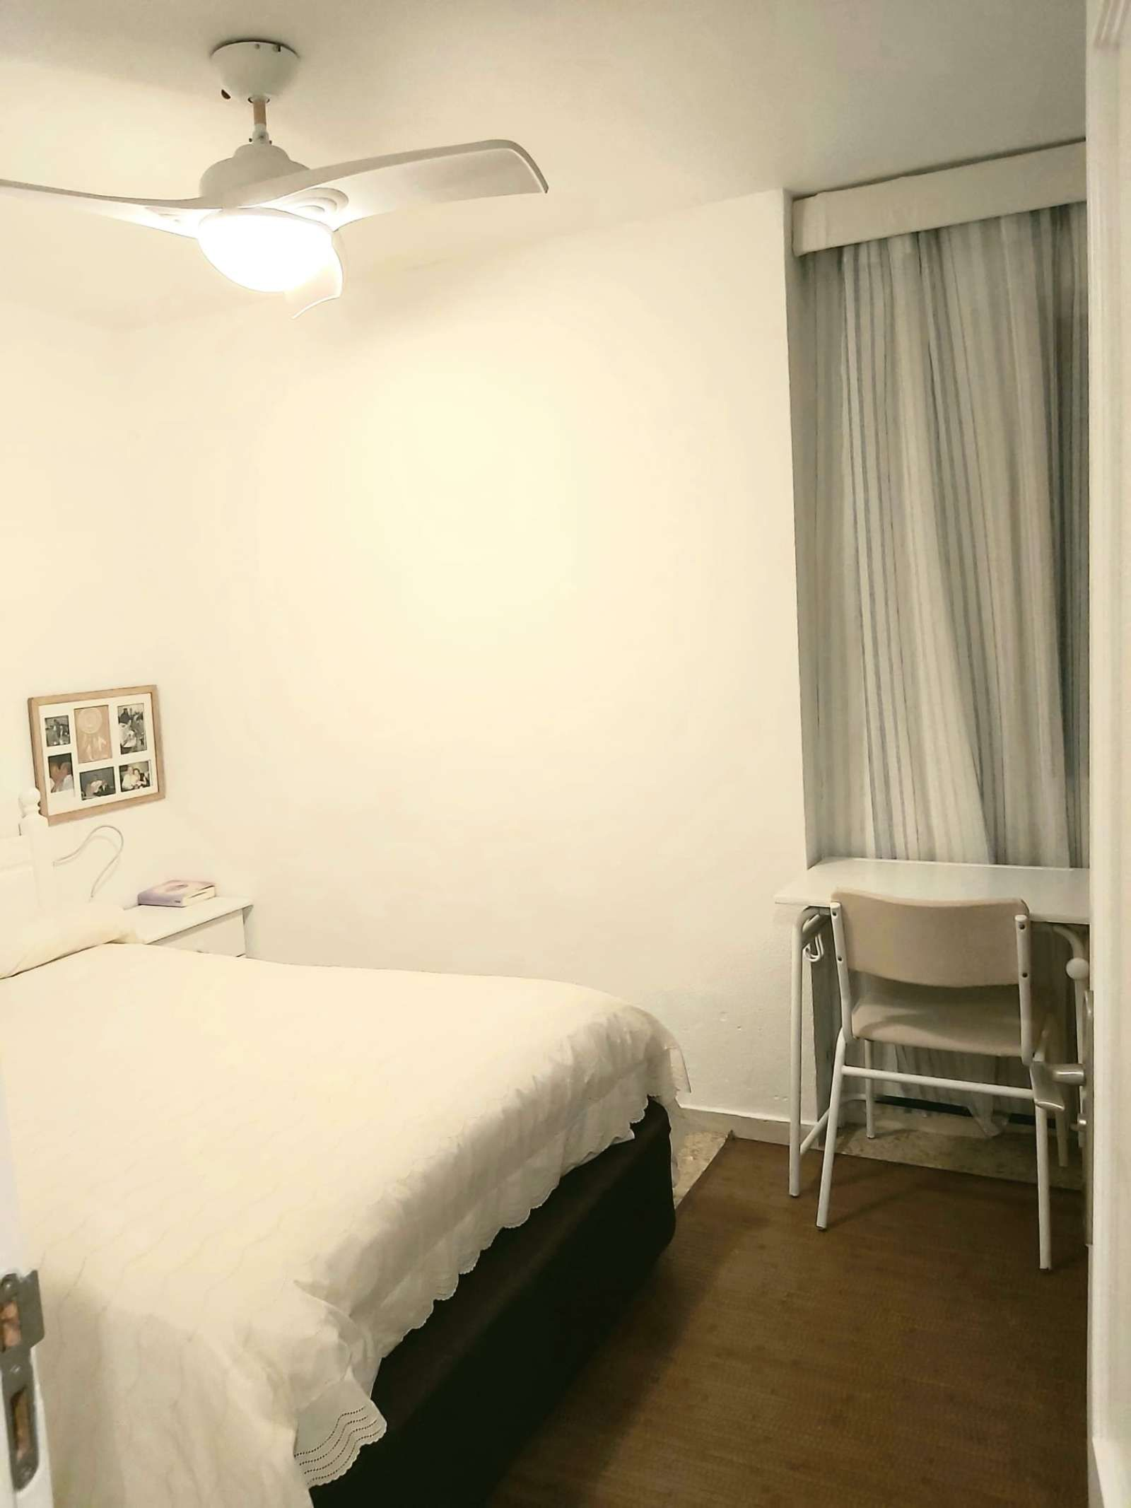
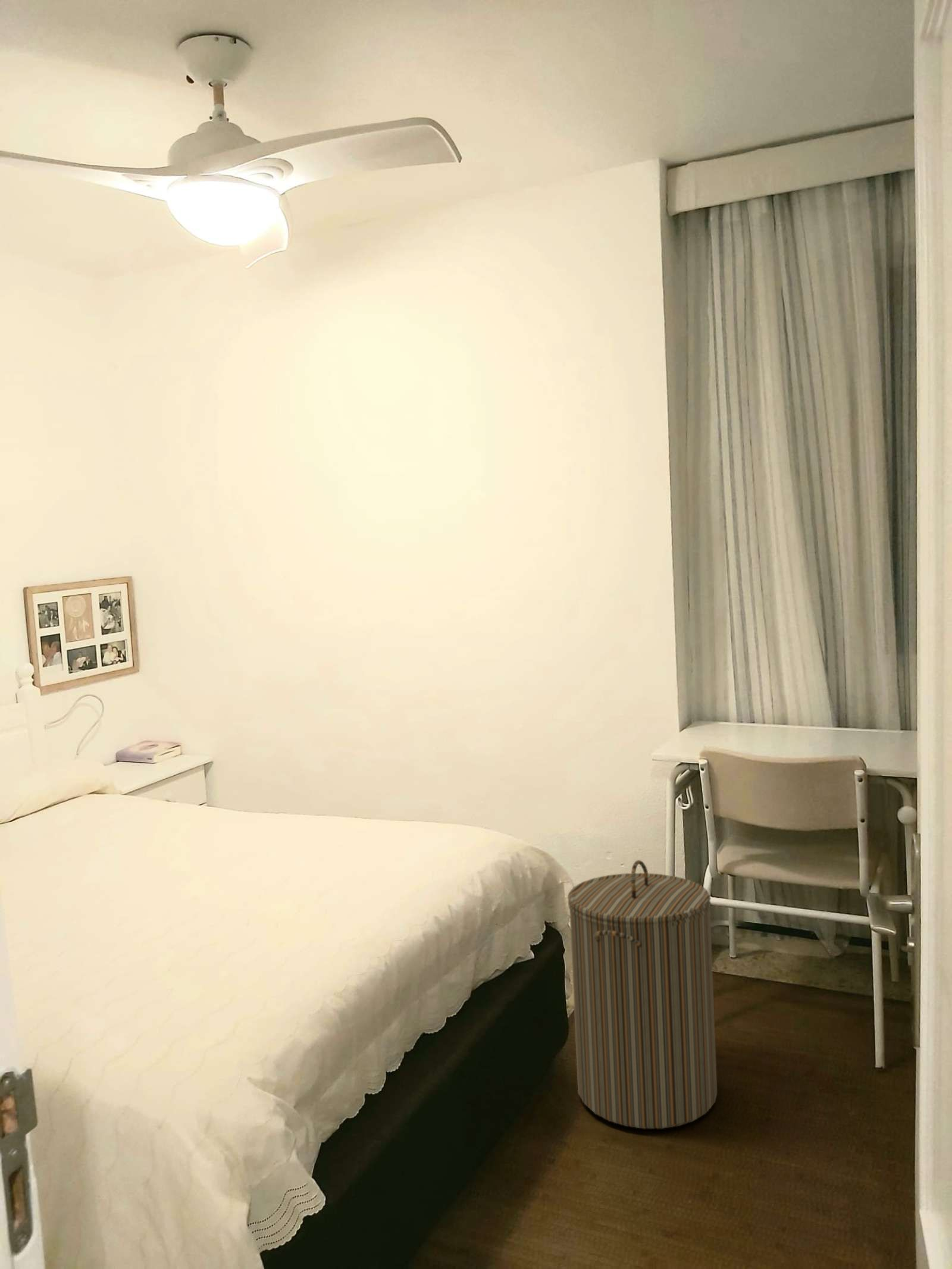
+ laundry hamper [567,859,718,1129]
